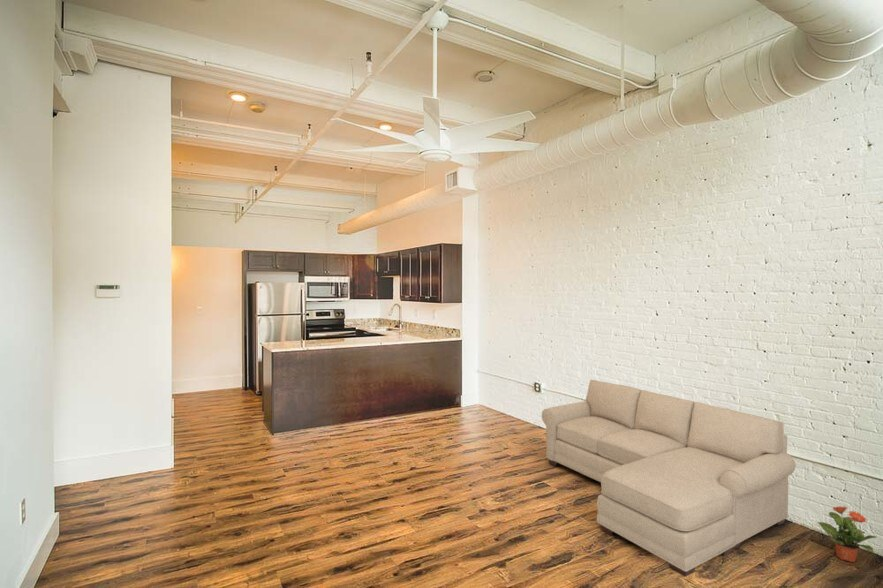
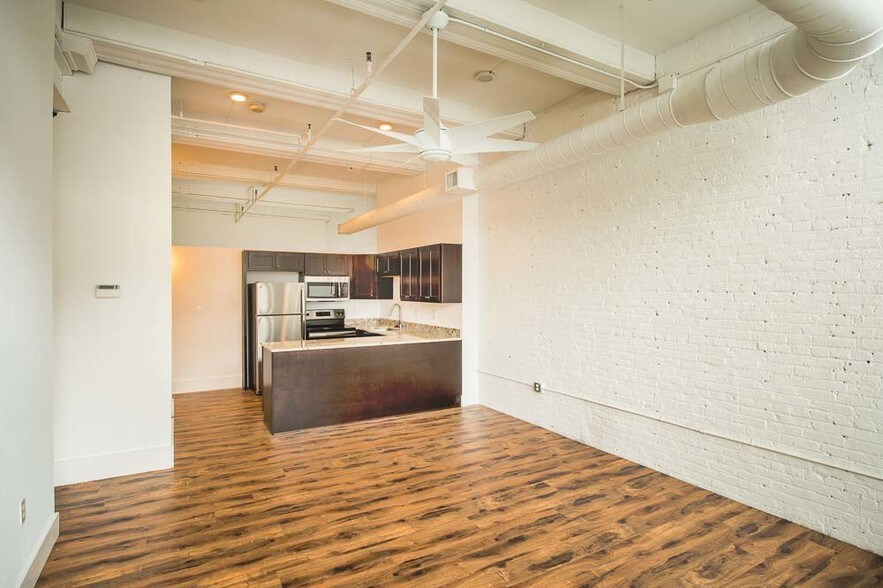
- potted plant [817,505,878,563]
- sofa [541,379,797,578]
